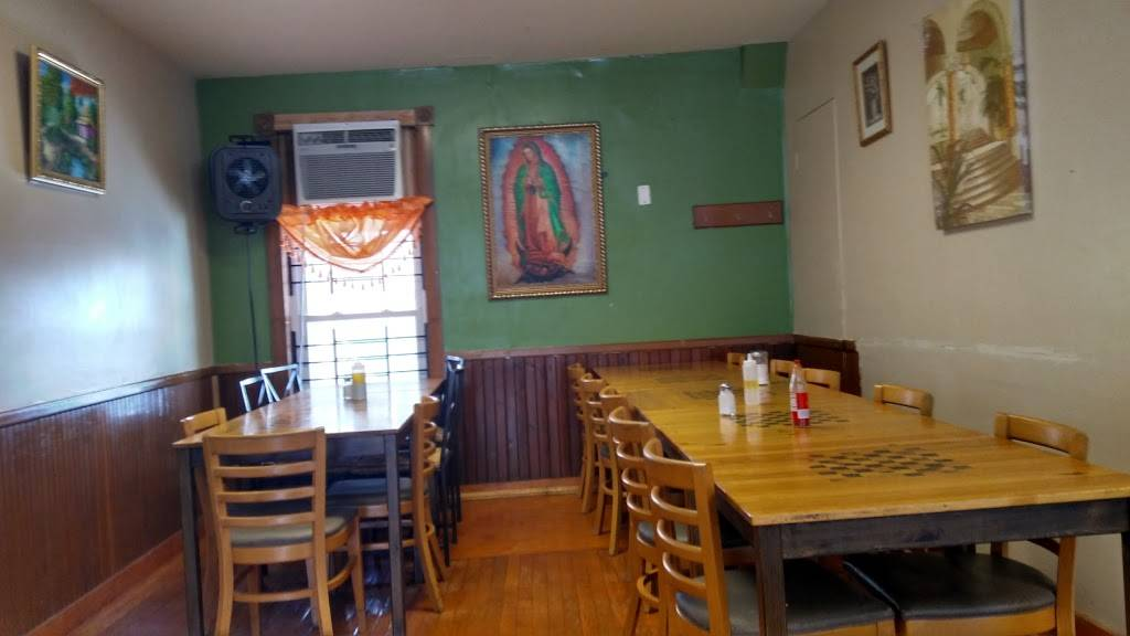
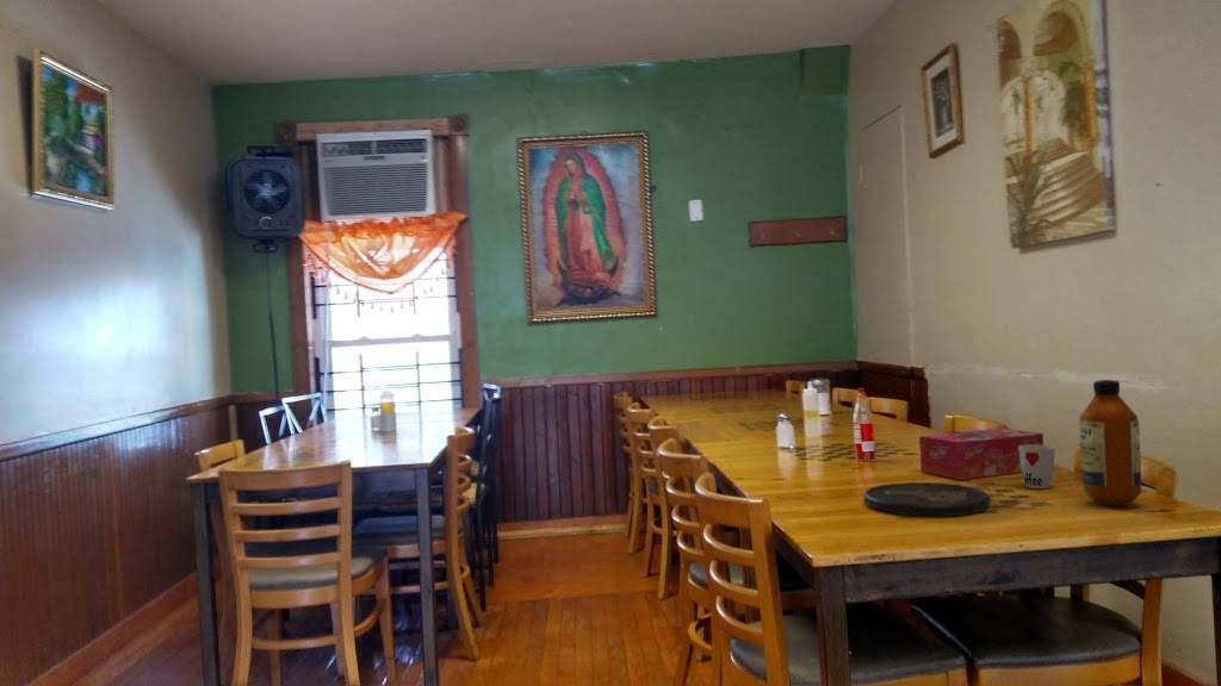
+ cup [1018,444,1056,489]
+ tissue box [918,428,1045,481]
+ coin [863,481,992,517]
+ bottle [1078,379,1142,506]
